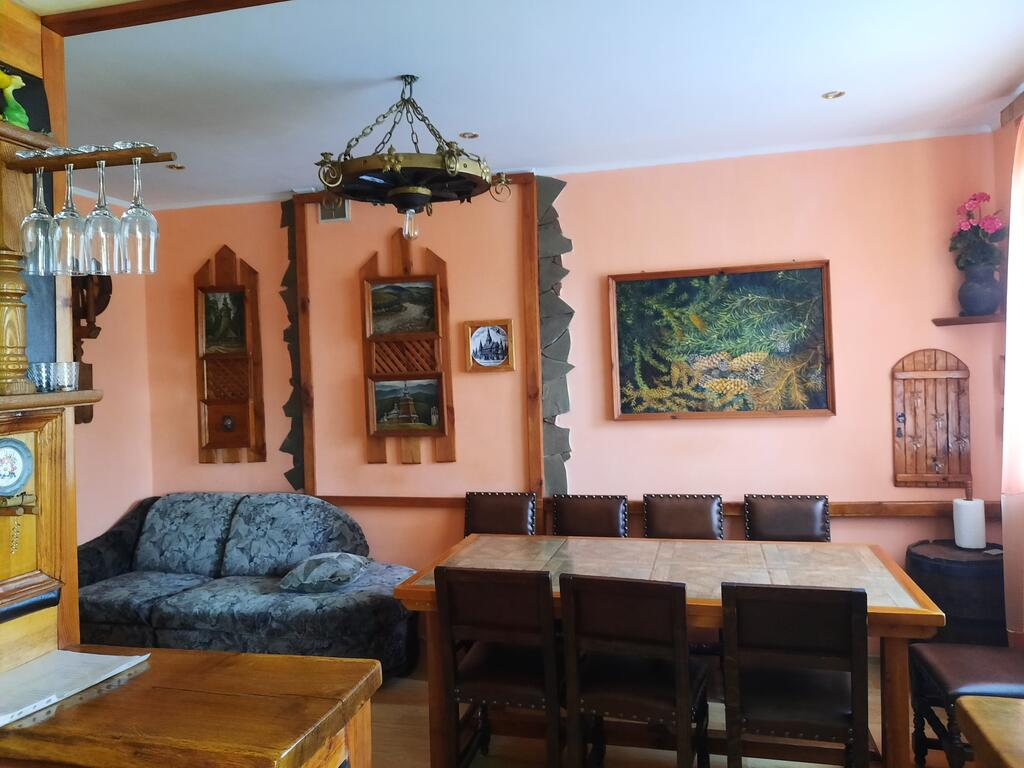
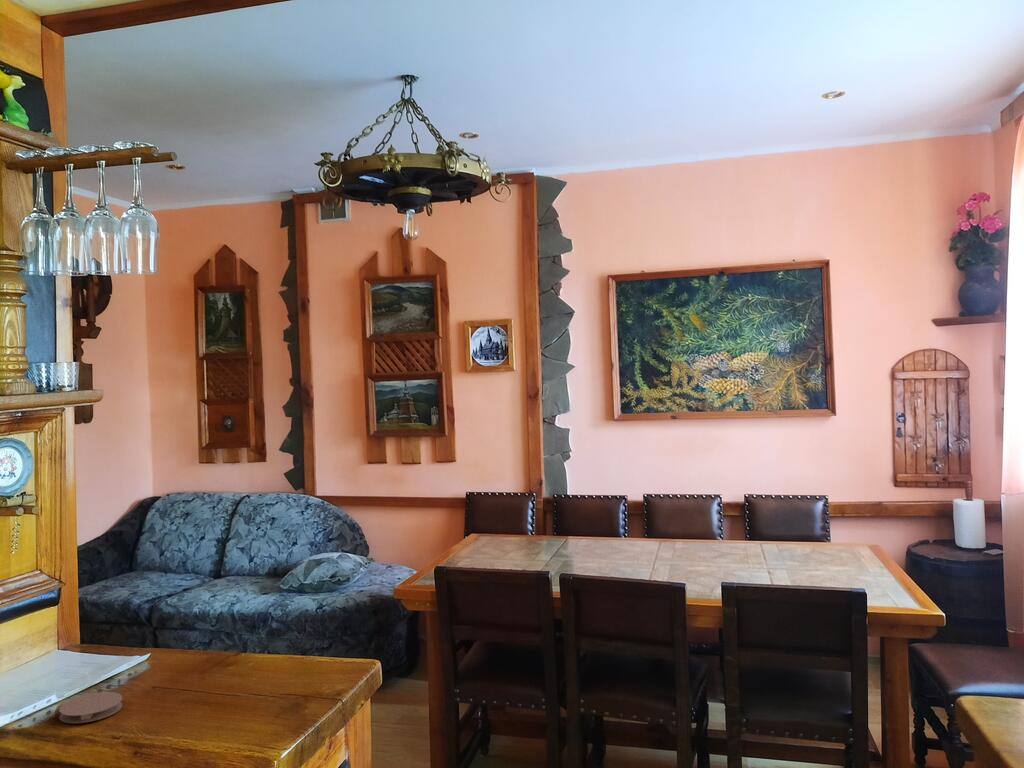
+ coaster [58,691,123,724]
